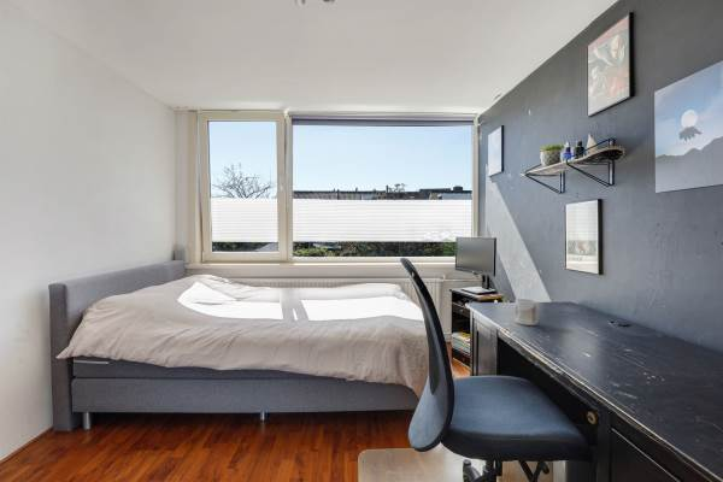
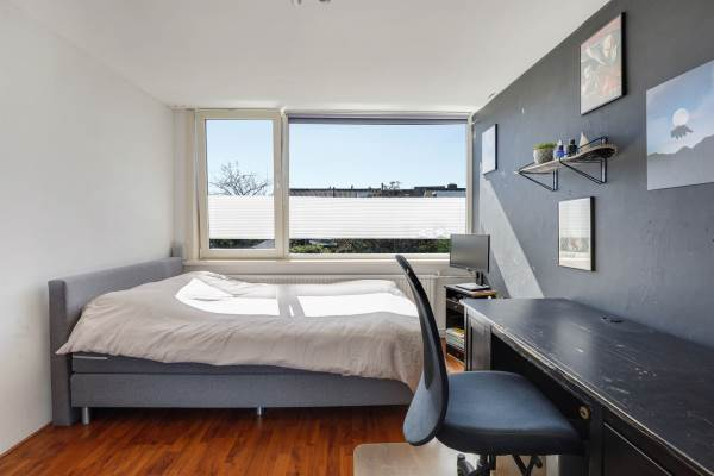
- mug [515,298,539,327]
